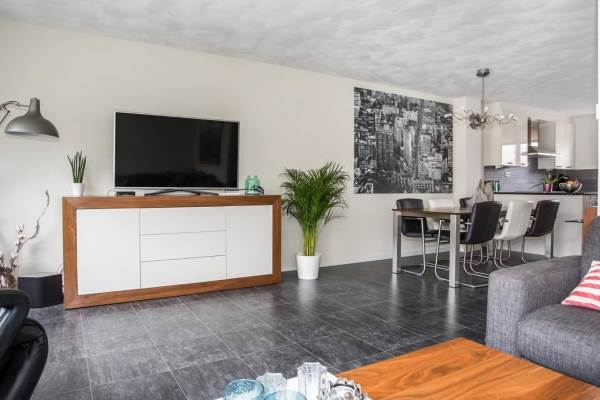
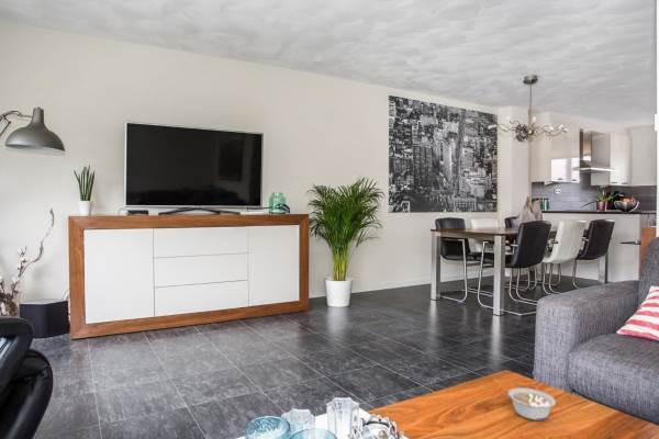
+ legume [507,386,557,421]
